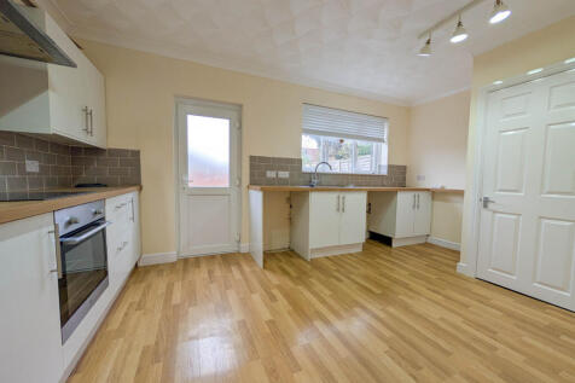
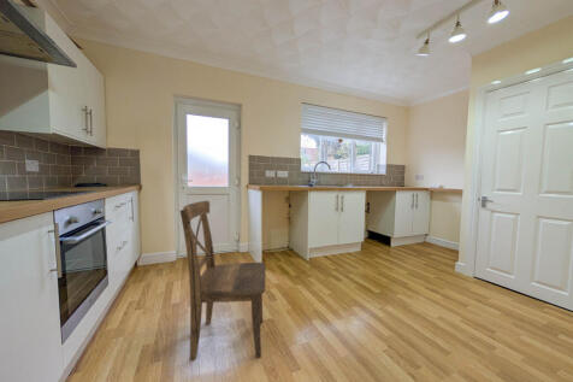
+ dining chair [179,200,267,362]
